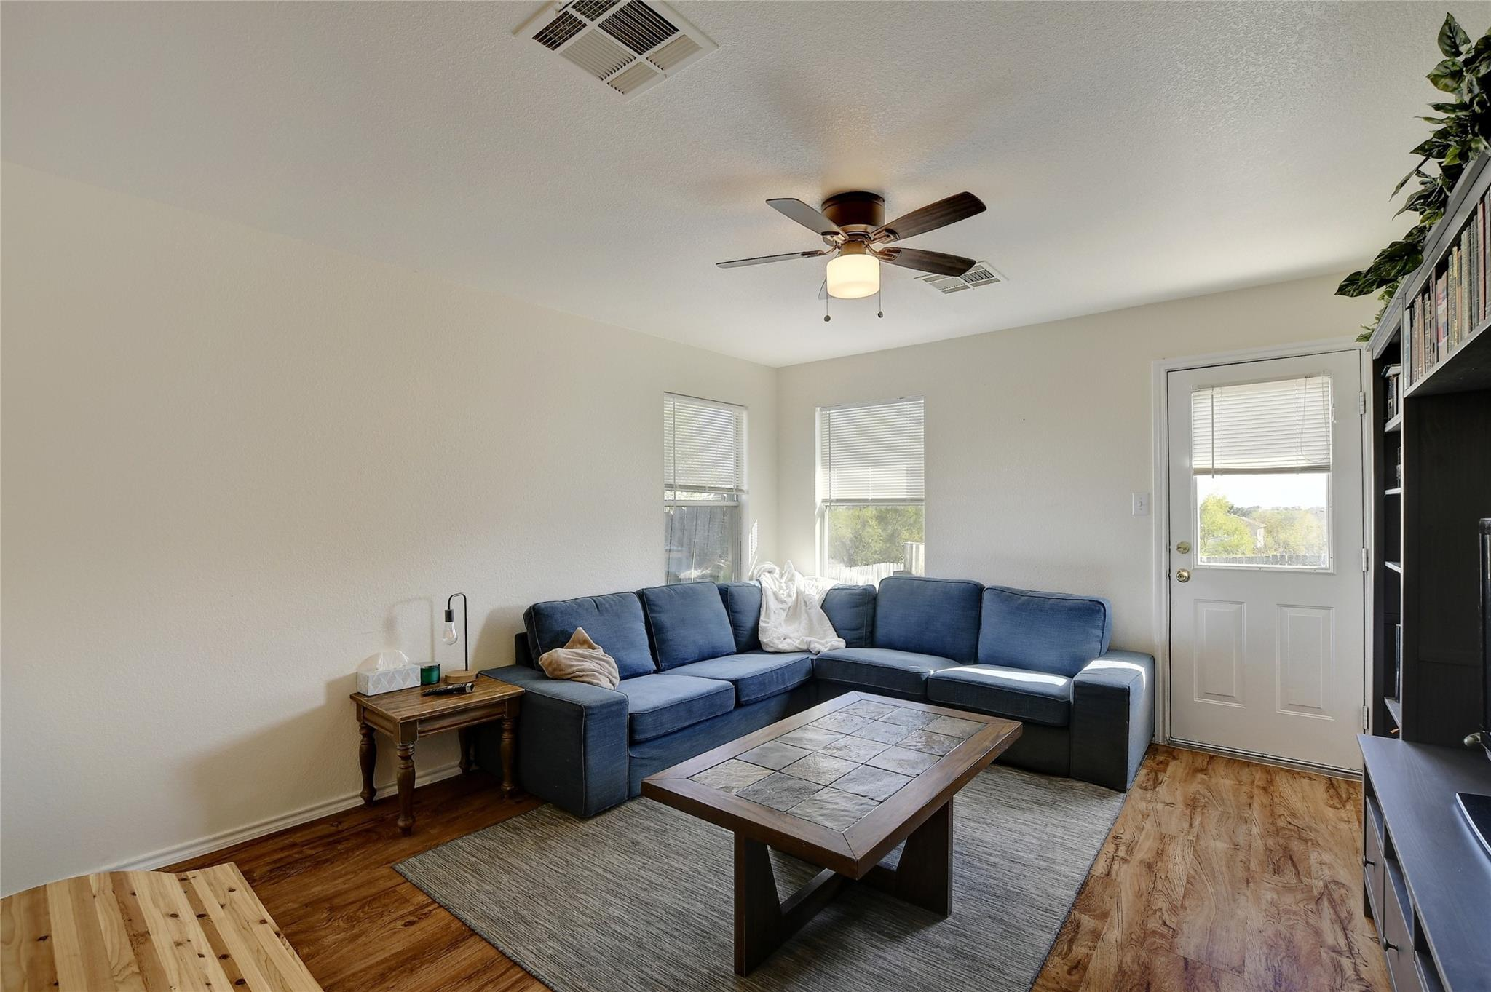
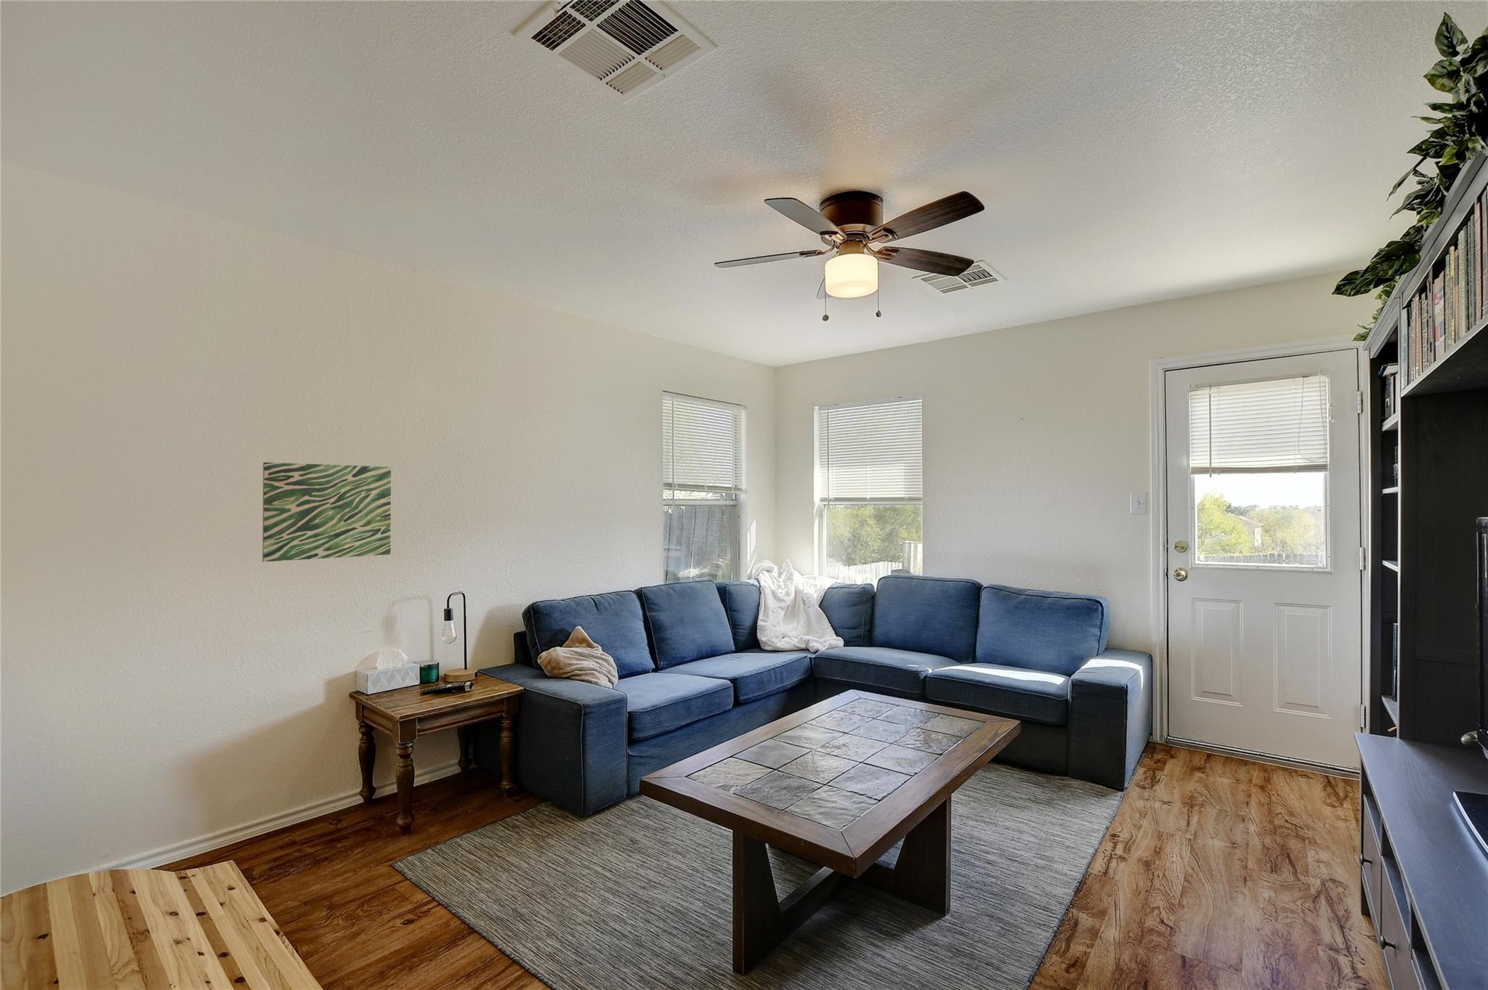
+ wall art [262,462,392,562]
